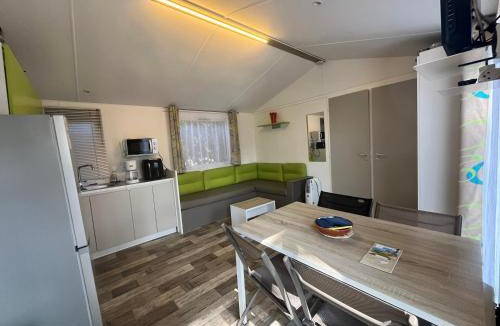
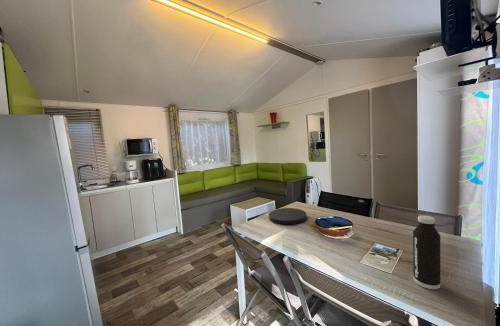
+ plate [268,207,307,225]
+ water bottle [412,214,441,290]
